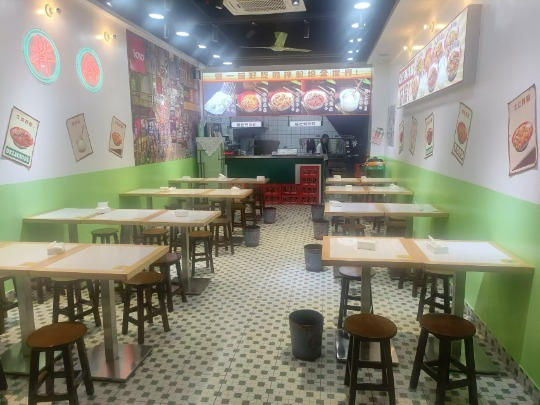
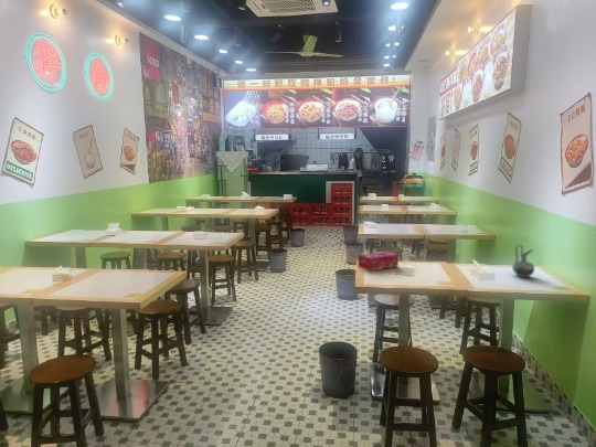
+ tissue box [356,249,400,272]
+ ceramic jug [511,243,535,278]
